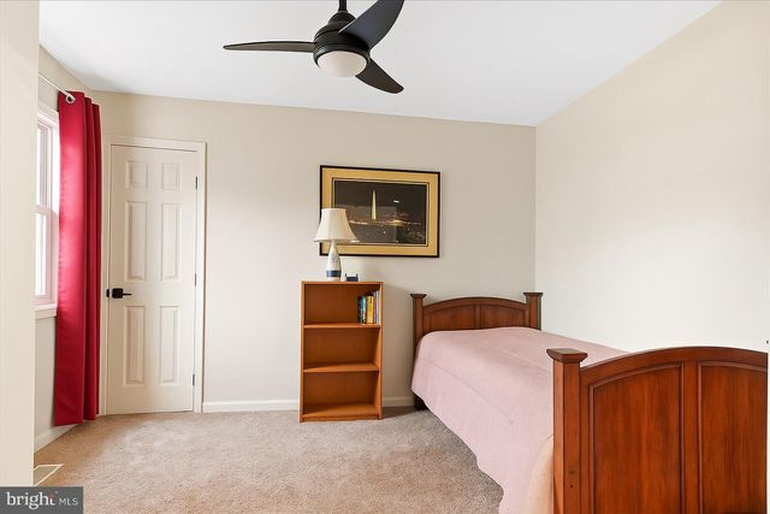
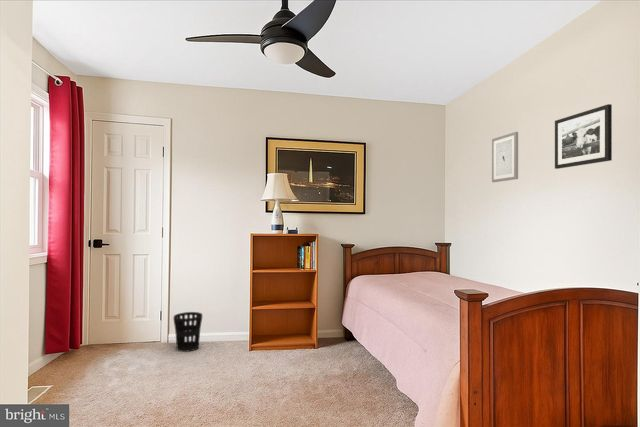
+ wastebasket [172,311,203,353]
+ picture frame [554,103,613,170]
+ wall art [491,131,519,183]
